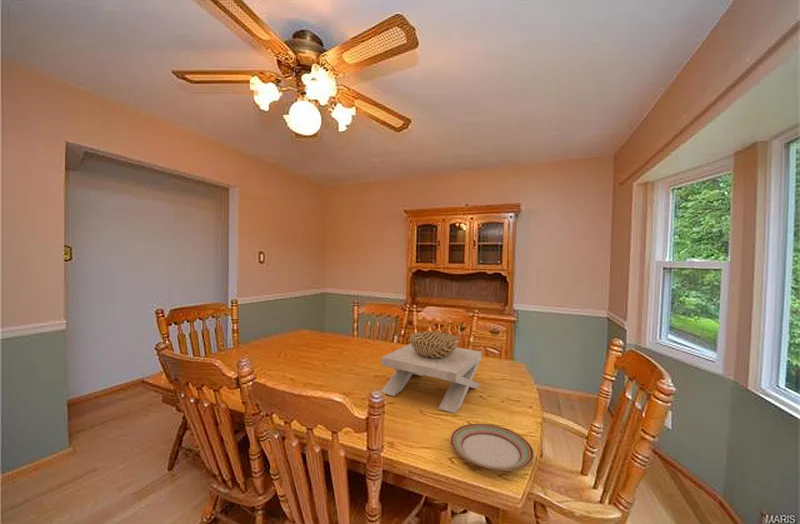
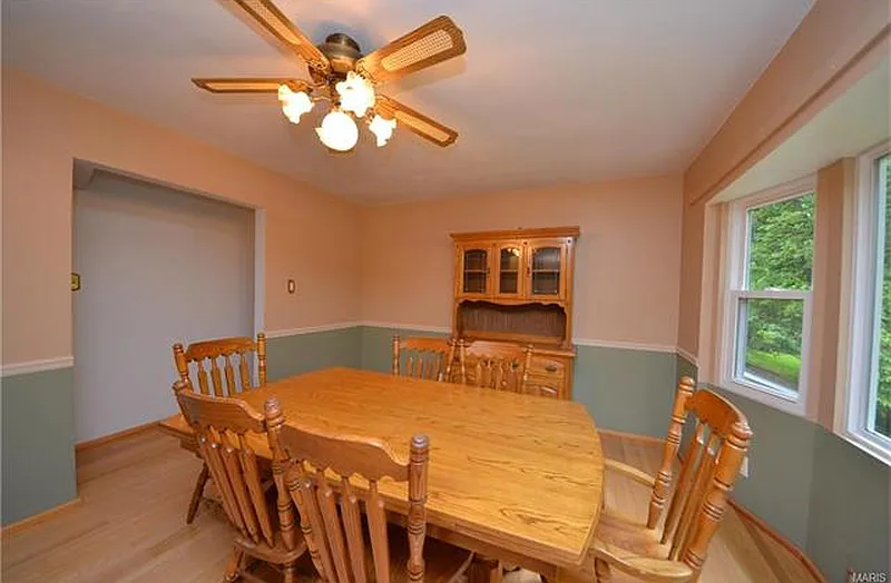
- plate [450,423,535,471]
- decorative bowl [380,331,482,414]
